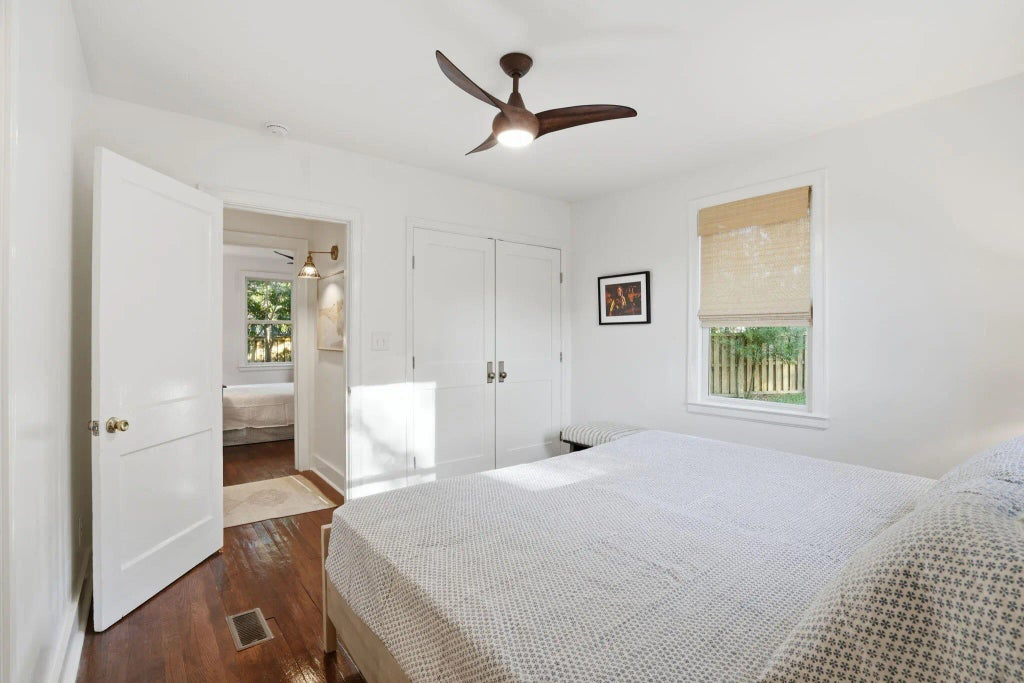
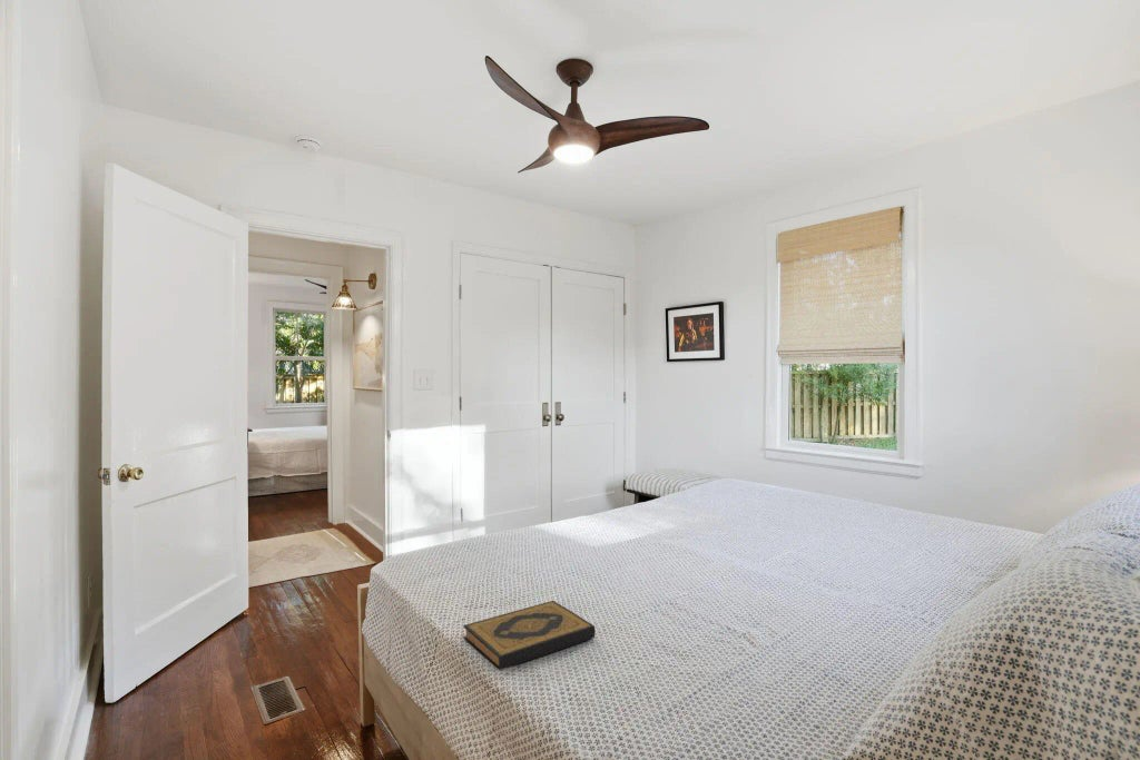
+ hardback book [462,600,597,671]
